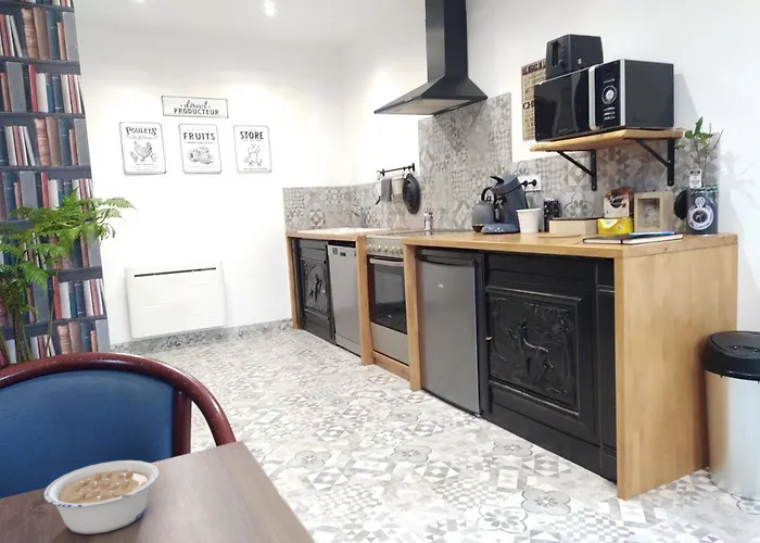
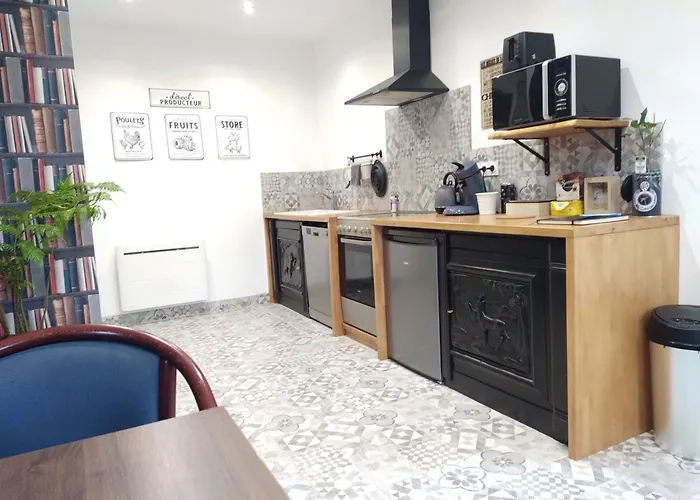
- legume [43,459,160,535]
